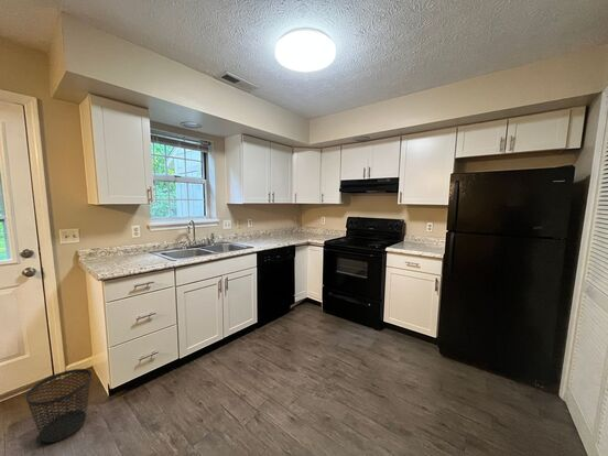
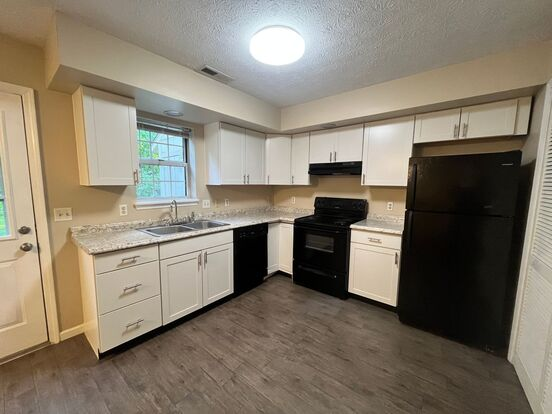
- wastebasket [24,368,93,444]
